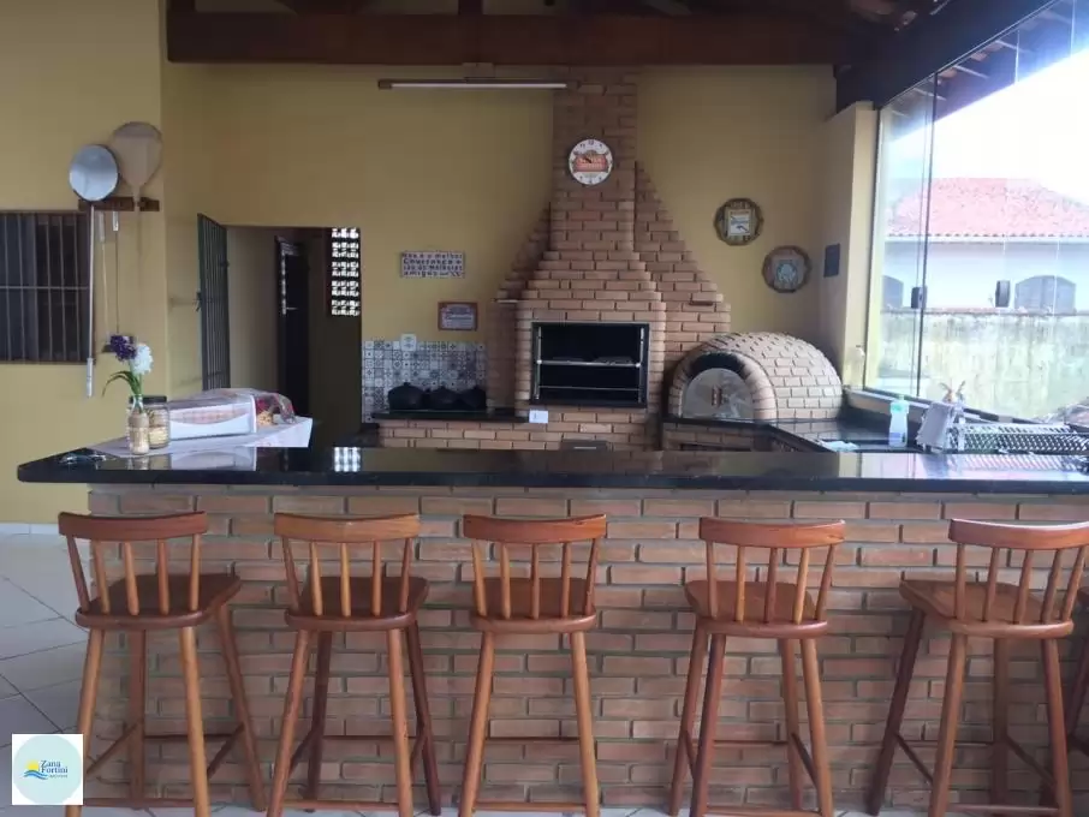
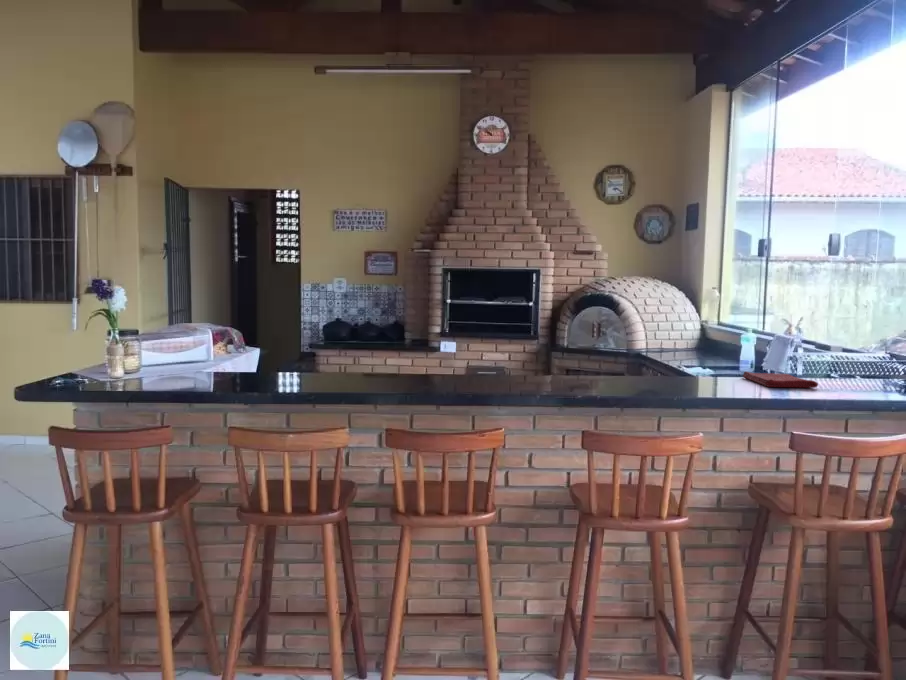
+ dish towel [742,370,819,389]
